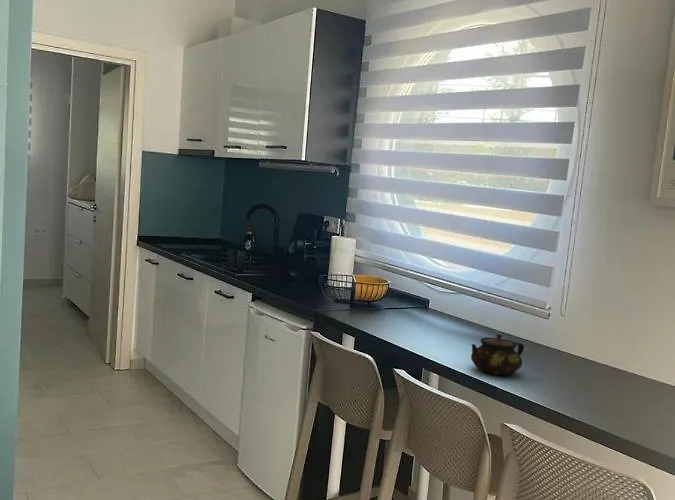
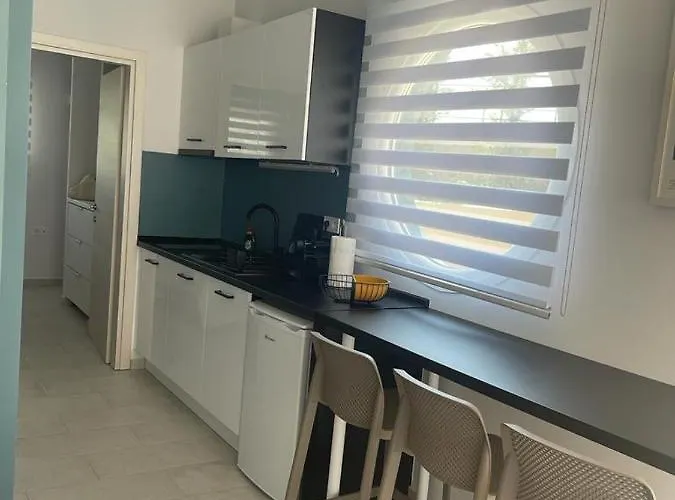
- teapot [470,332,525,376]
